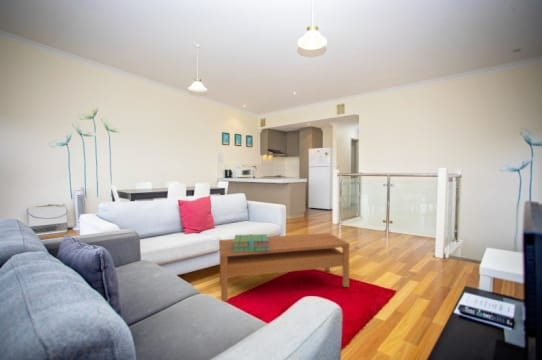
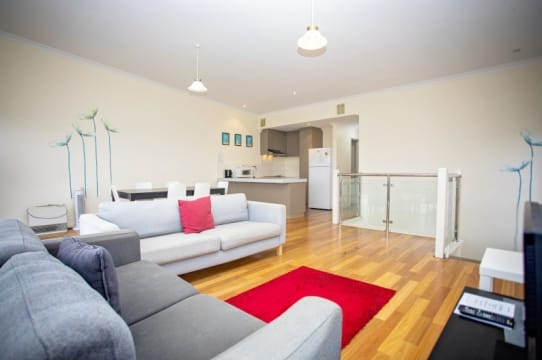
- coffee table [218,232,351,302]
- stack of books [232,233,270,252]
